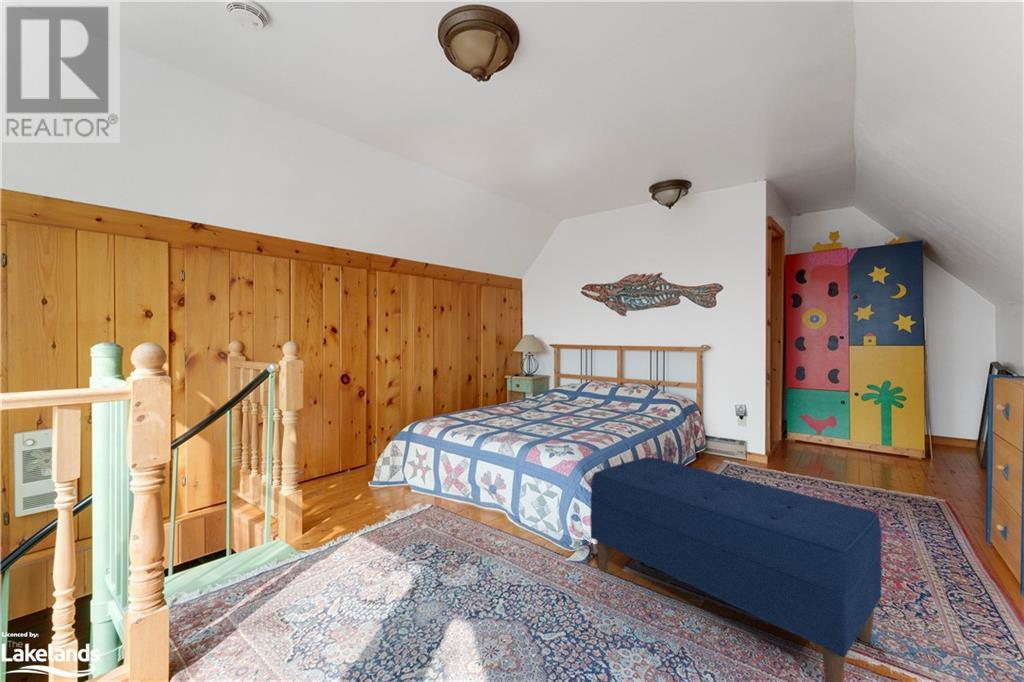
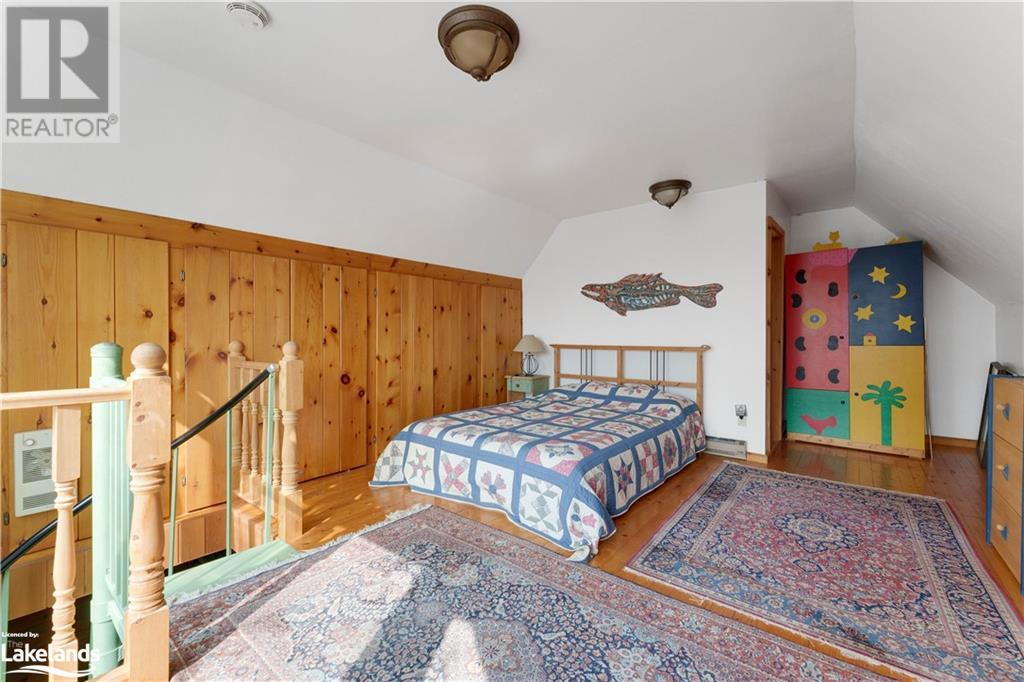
- bench [589,456,883,682]
